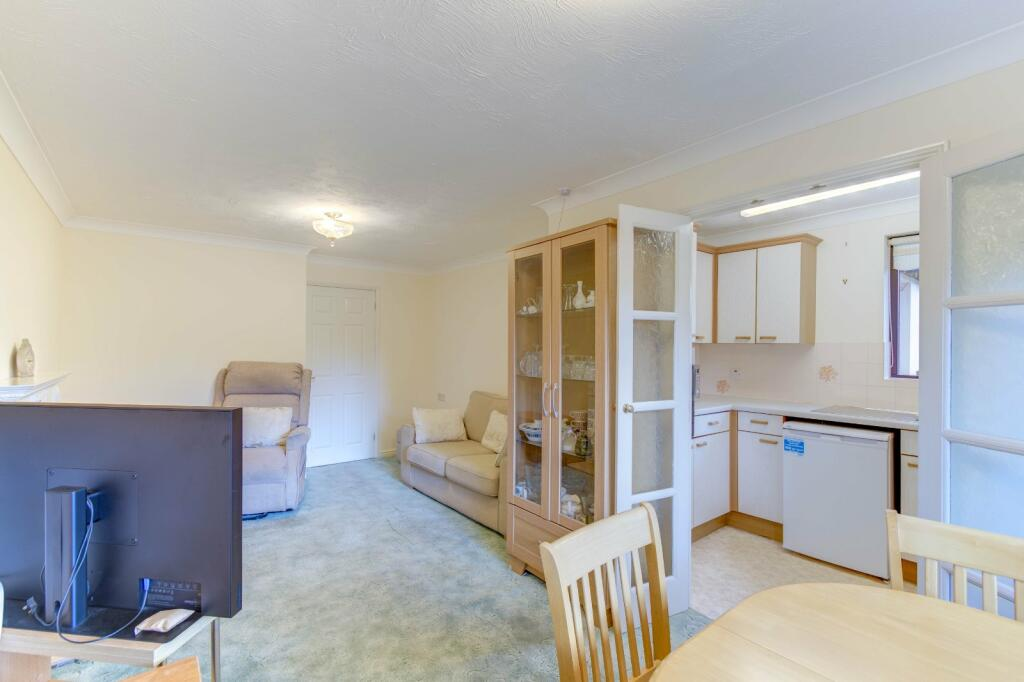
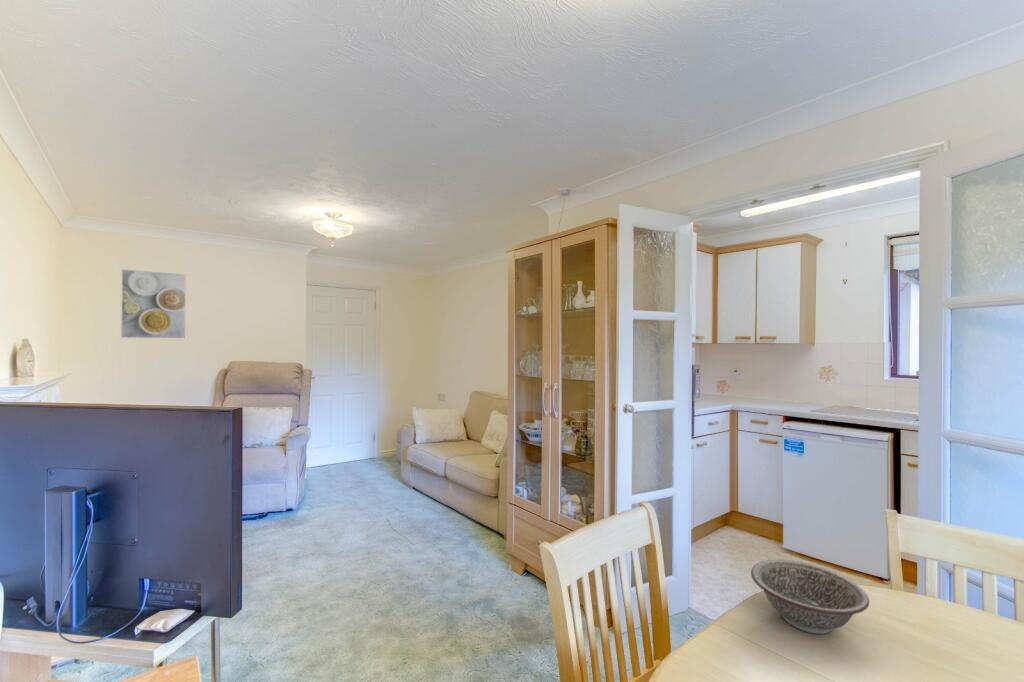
+ decorative bowl [750,559,870,635]
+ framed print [120,268,187,339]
